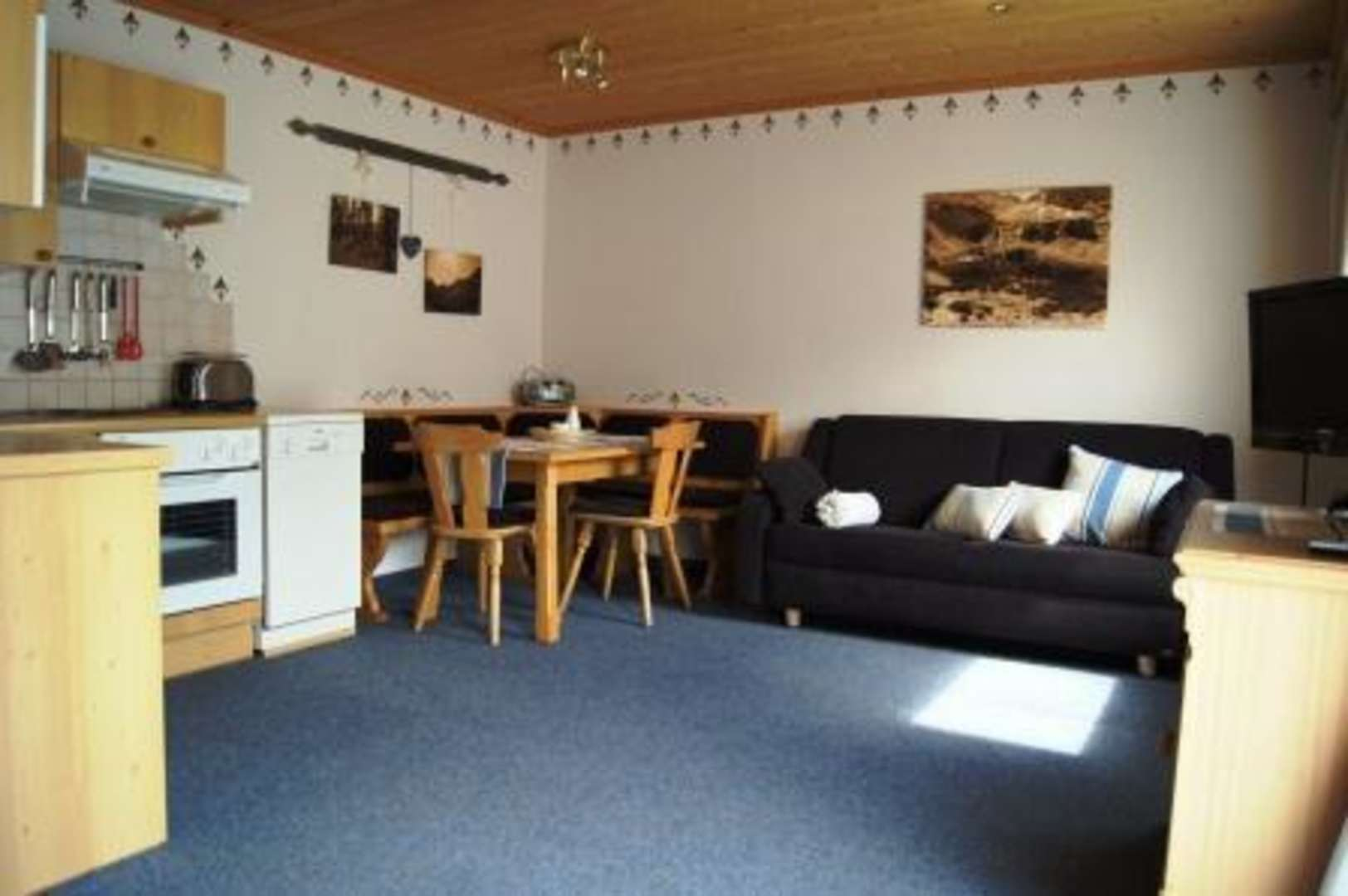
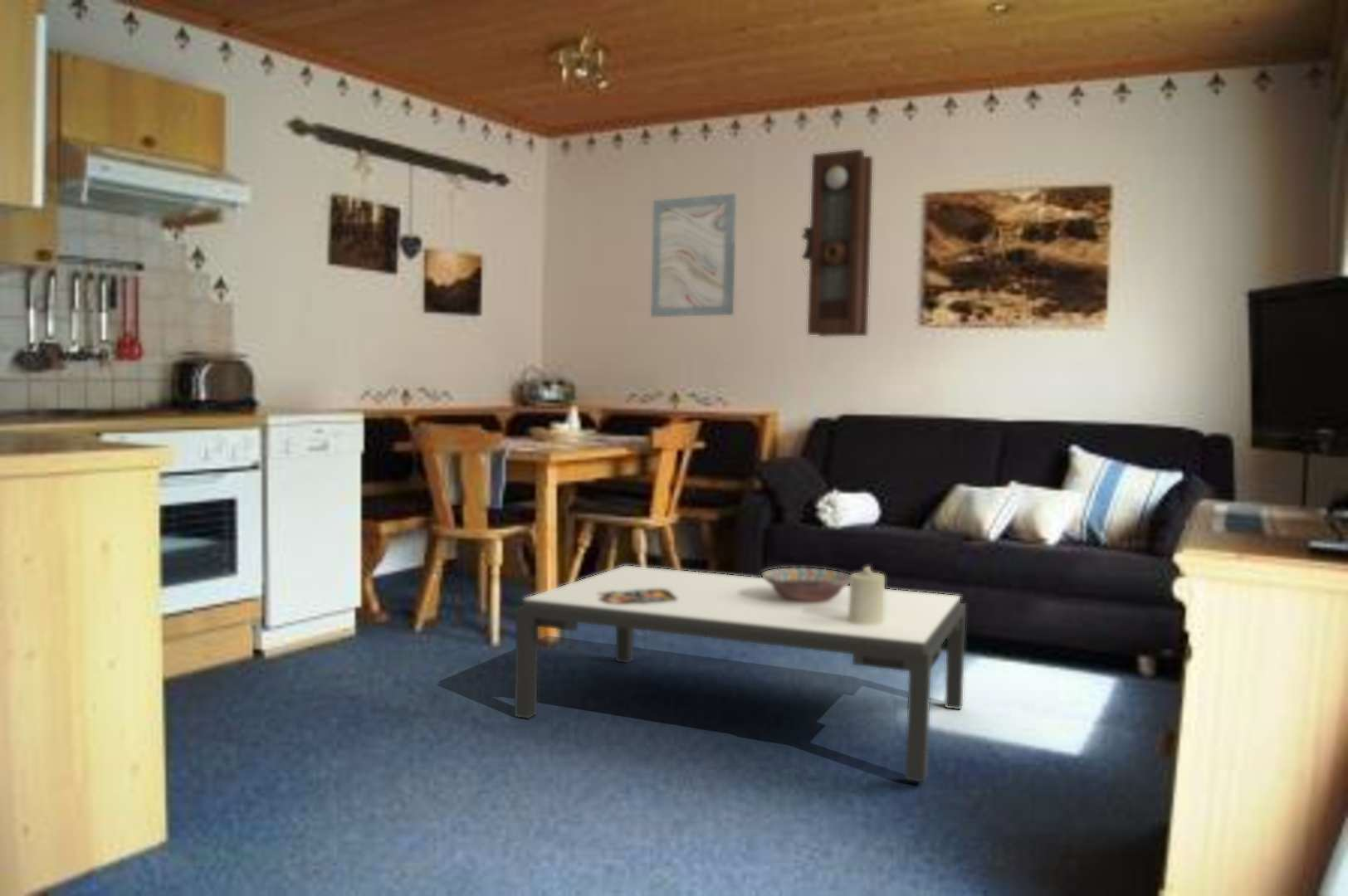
+ decorative bowl [760,567,851,602]
+ candle [848,565,886,625]
+ magazine [597,589,678,603]
+ wall art [650,192,737,318]
+ pendulum clock [800,149,873,338]
+ coffee table [514,565,967,783]
